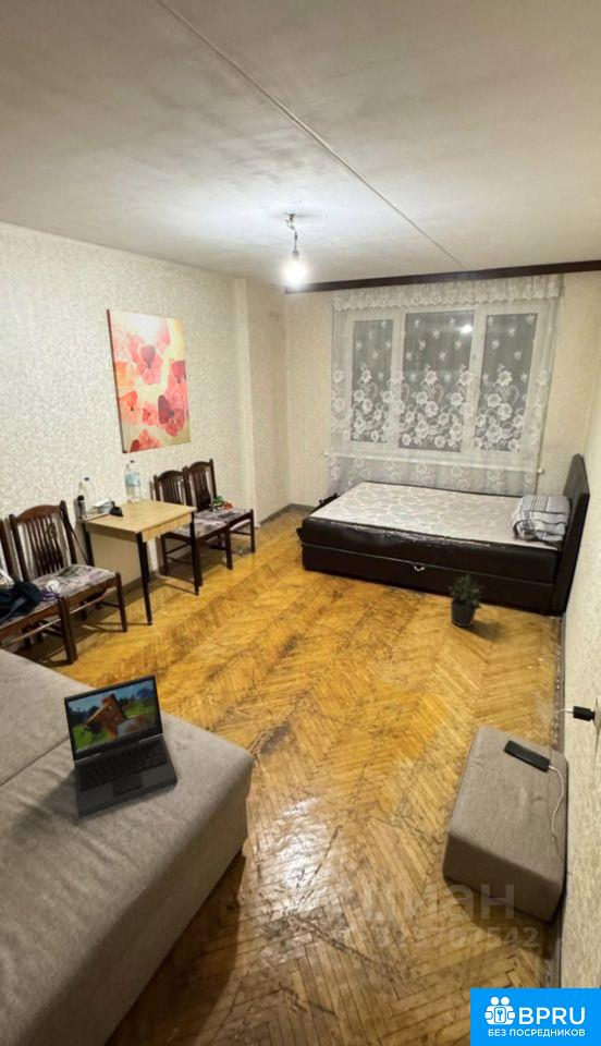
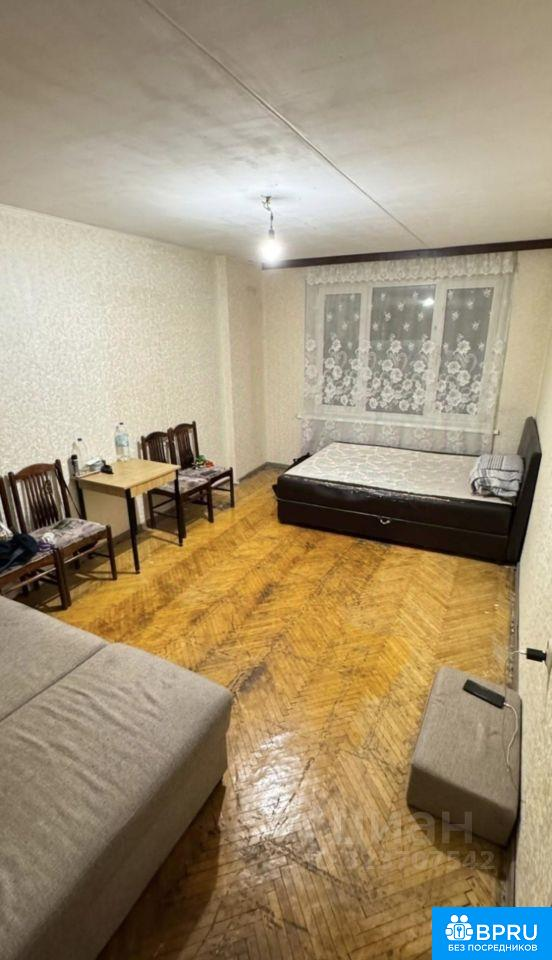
- laptop [63,673,179,819]
- potted plant [447,573,485,628]
- wall art [106,308,192,454]
